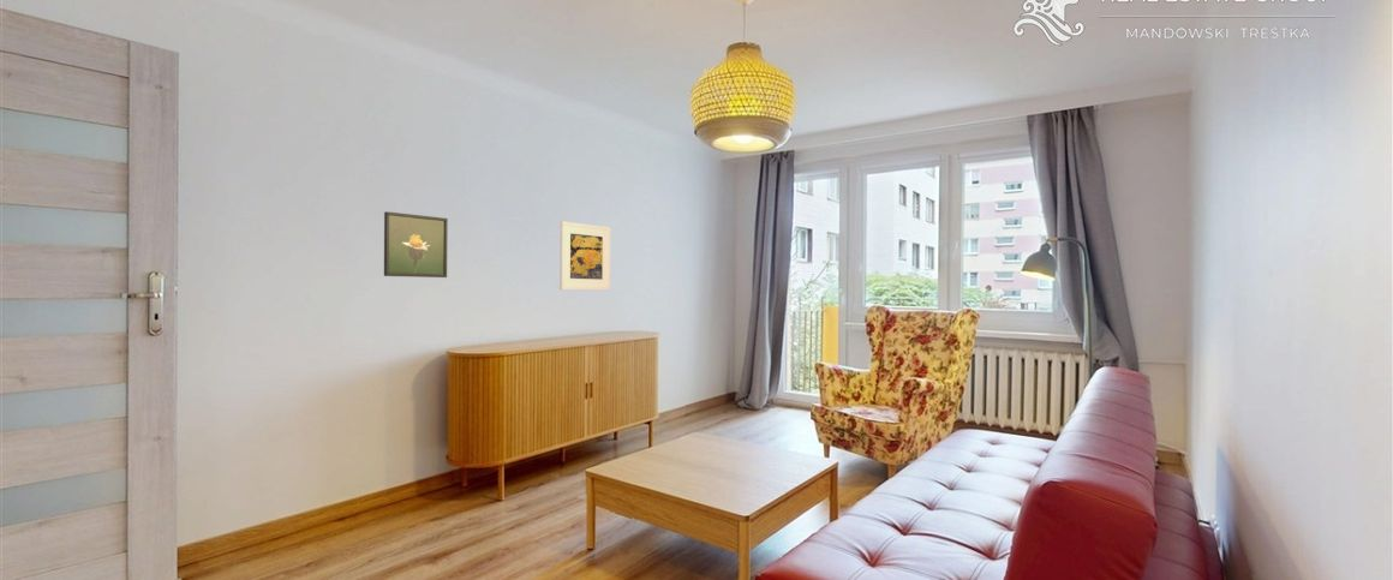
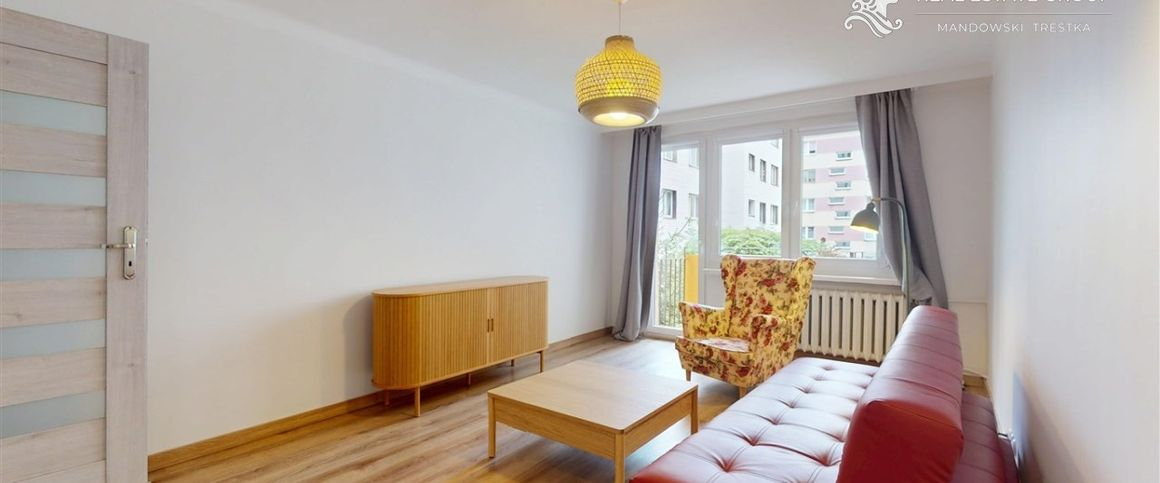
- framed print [558,220,611,291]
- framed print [383,210,449,279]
